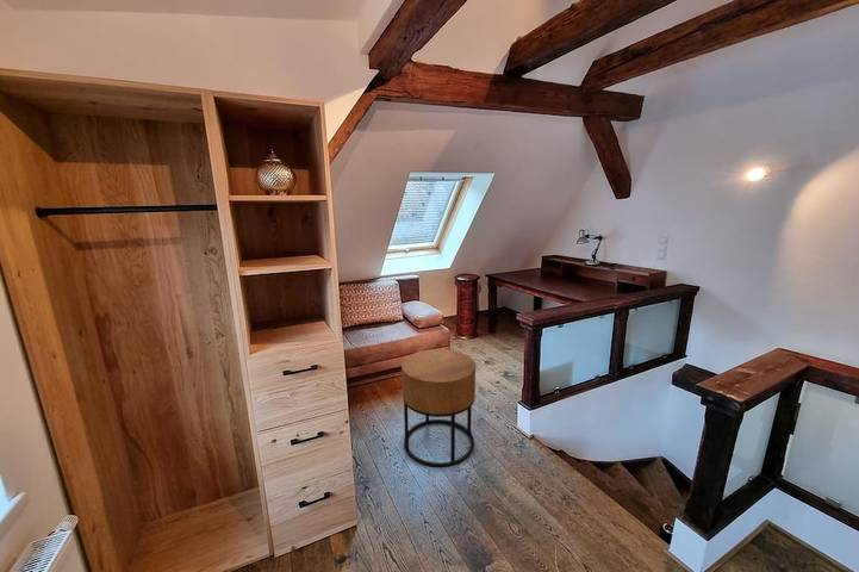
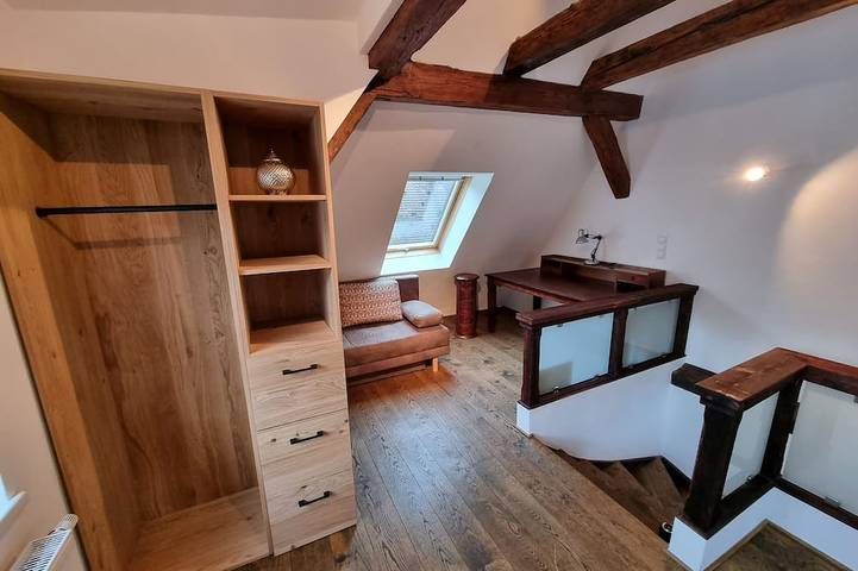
- side table [400,348,477,468]
